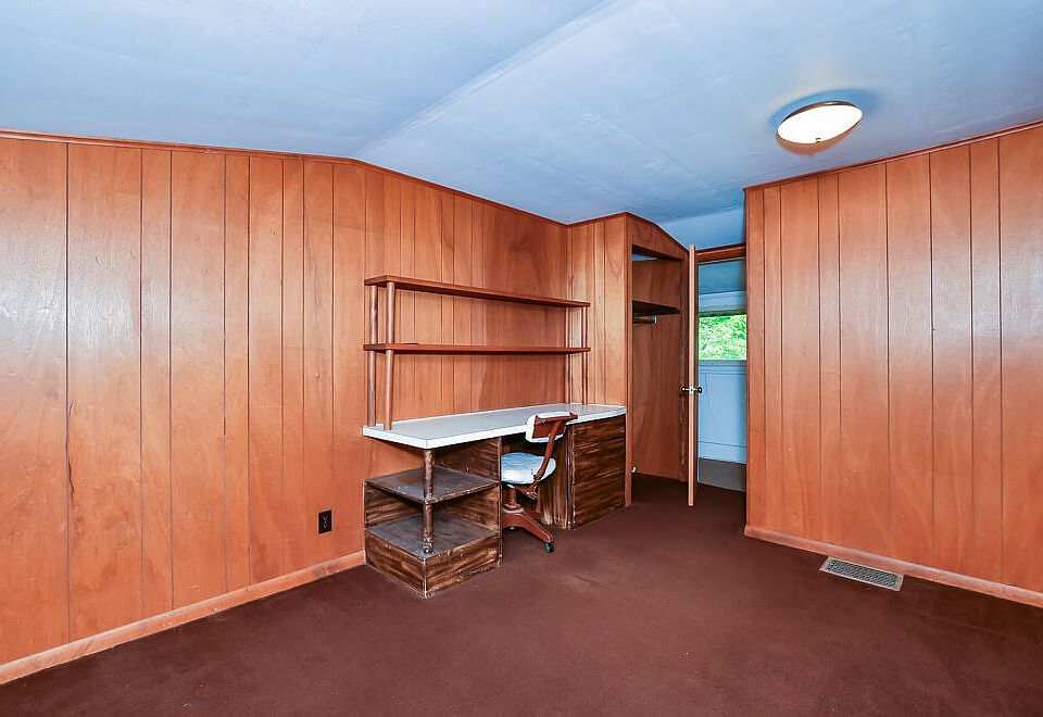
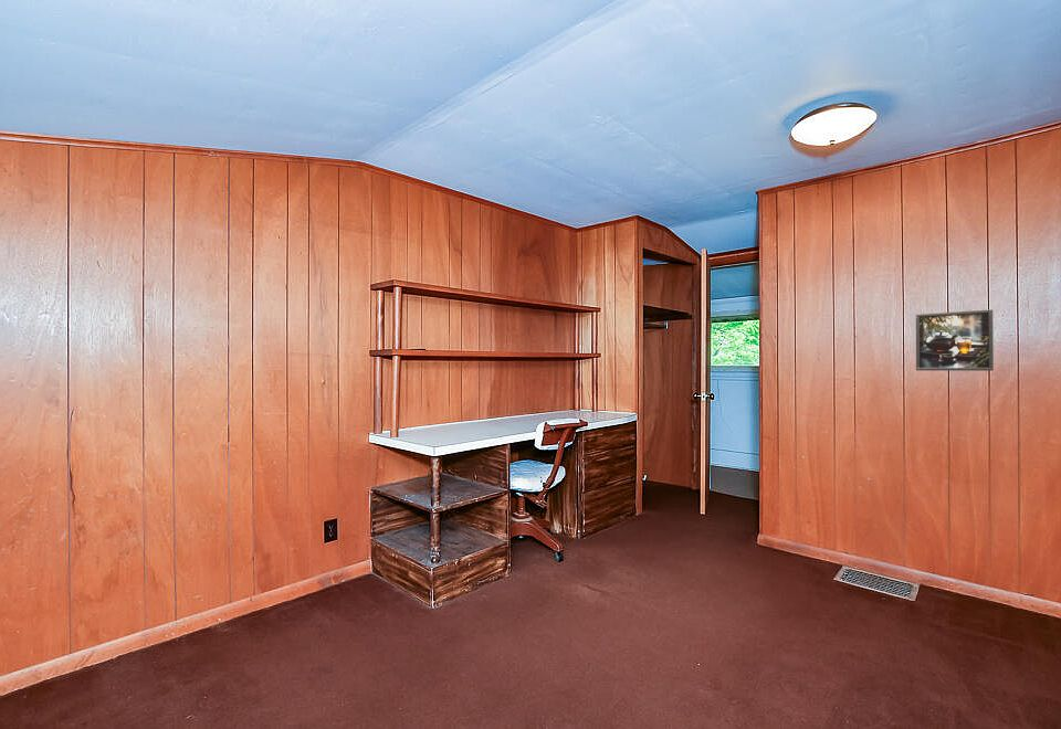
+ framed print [915,308,995,372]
